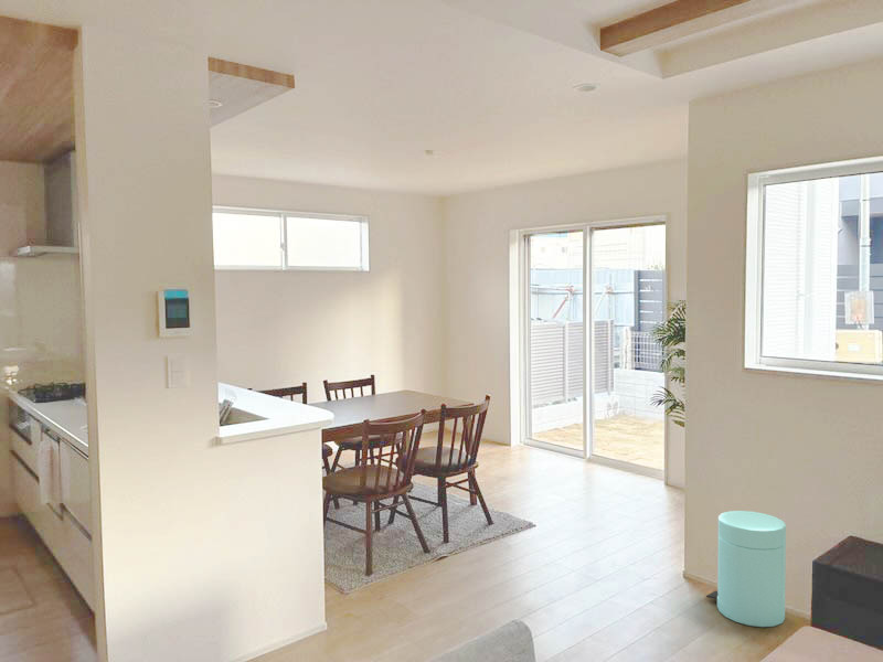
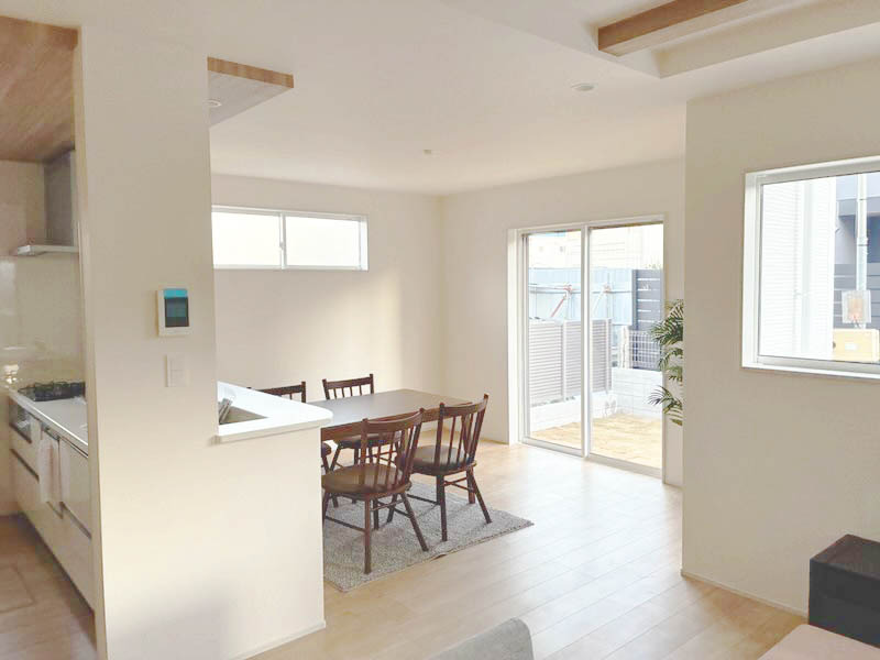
- trash can [705,510,787,628]
